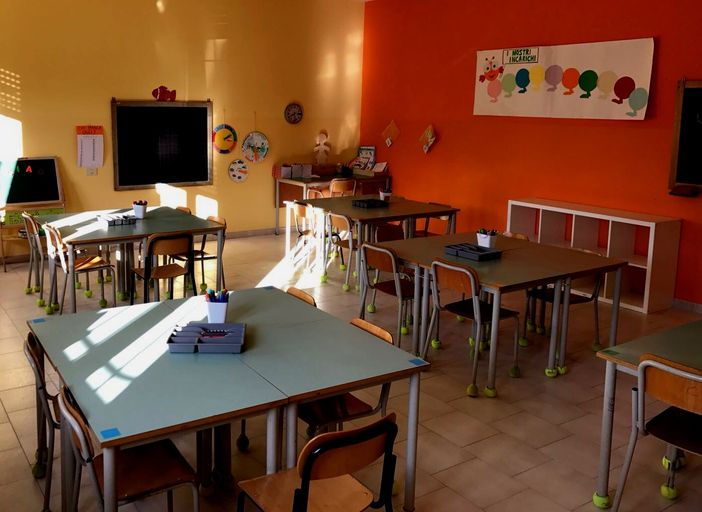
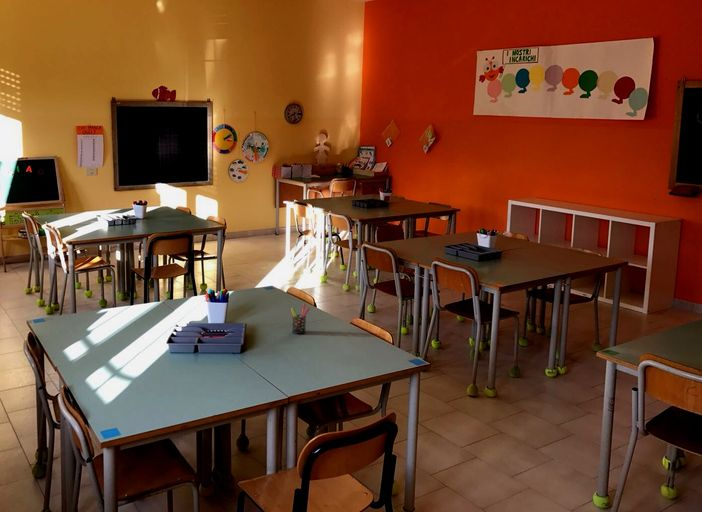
+ pen holder [290,303,311,335]
